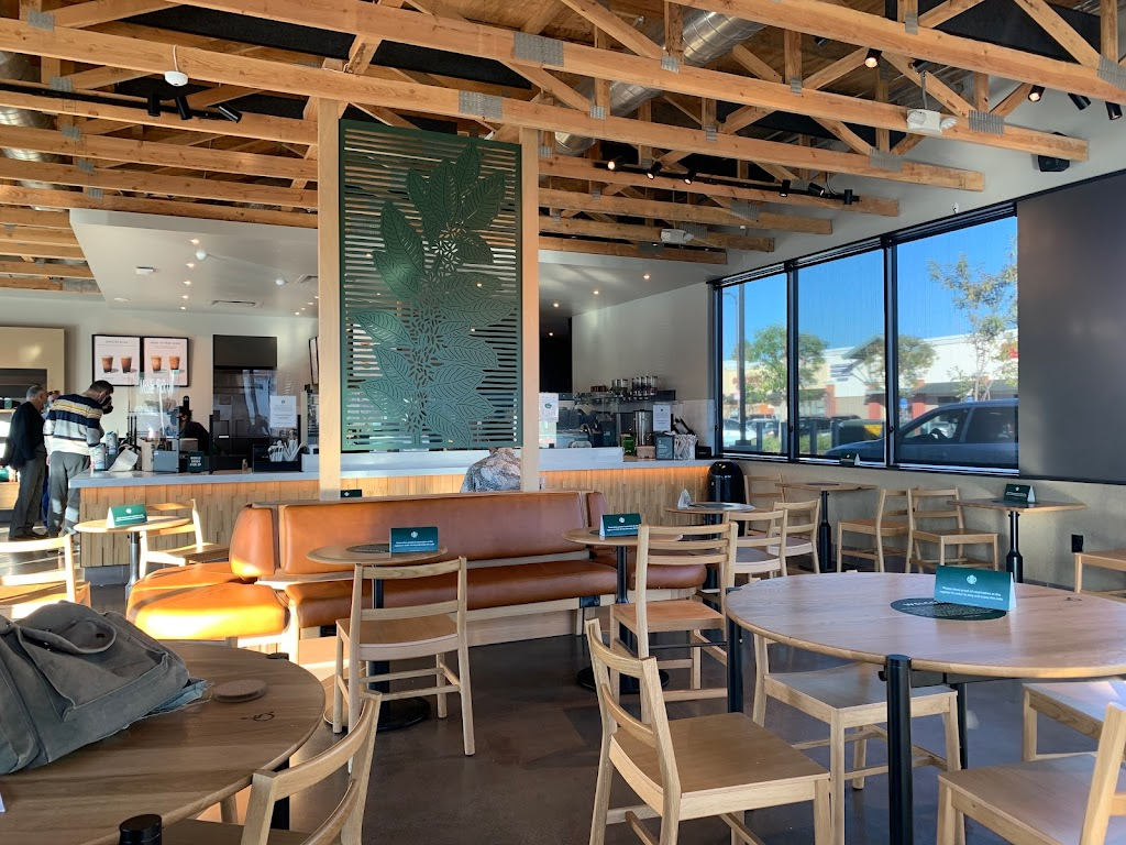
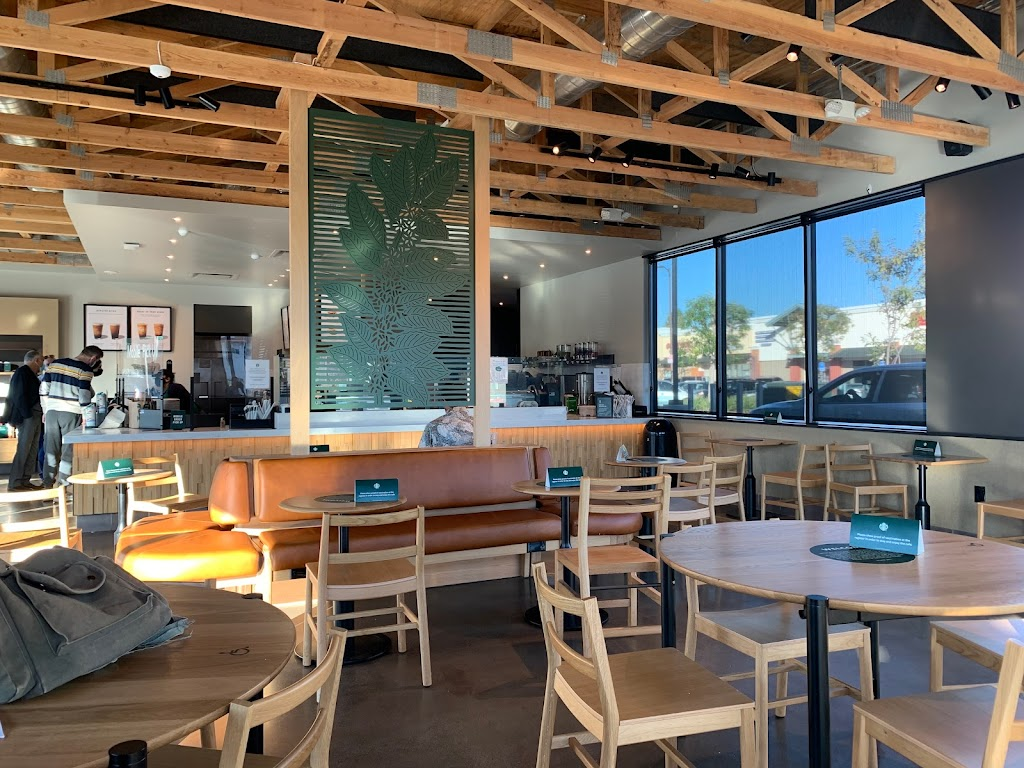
- coaster [212,678,267,703]
